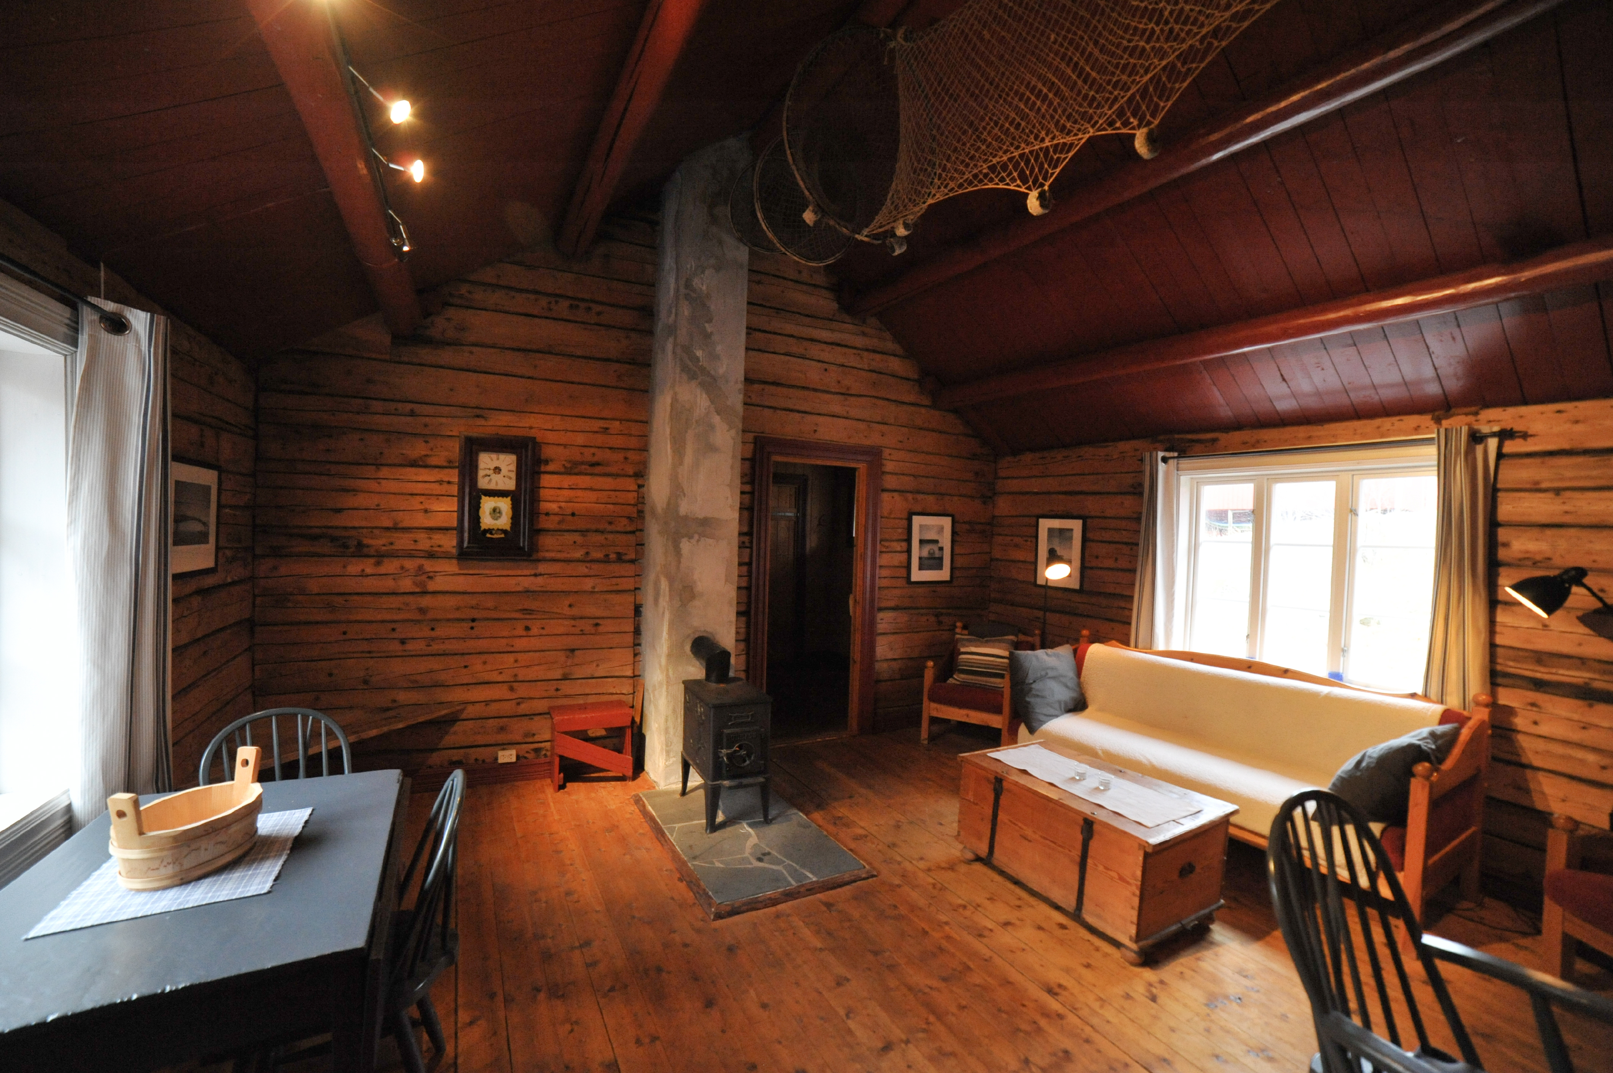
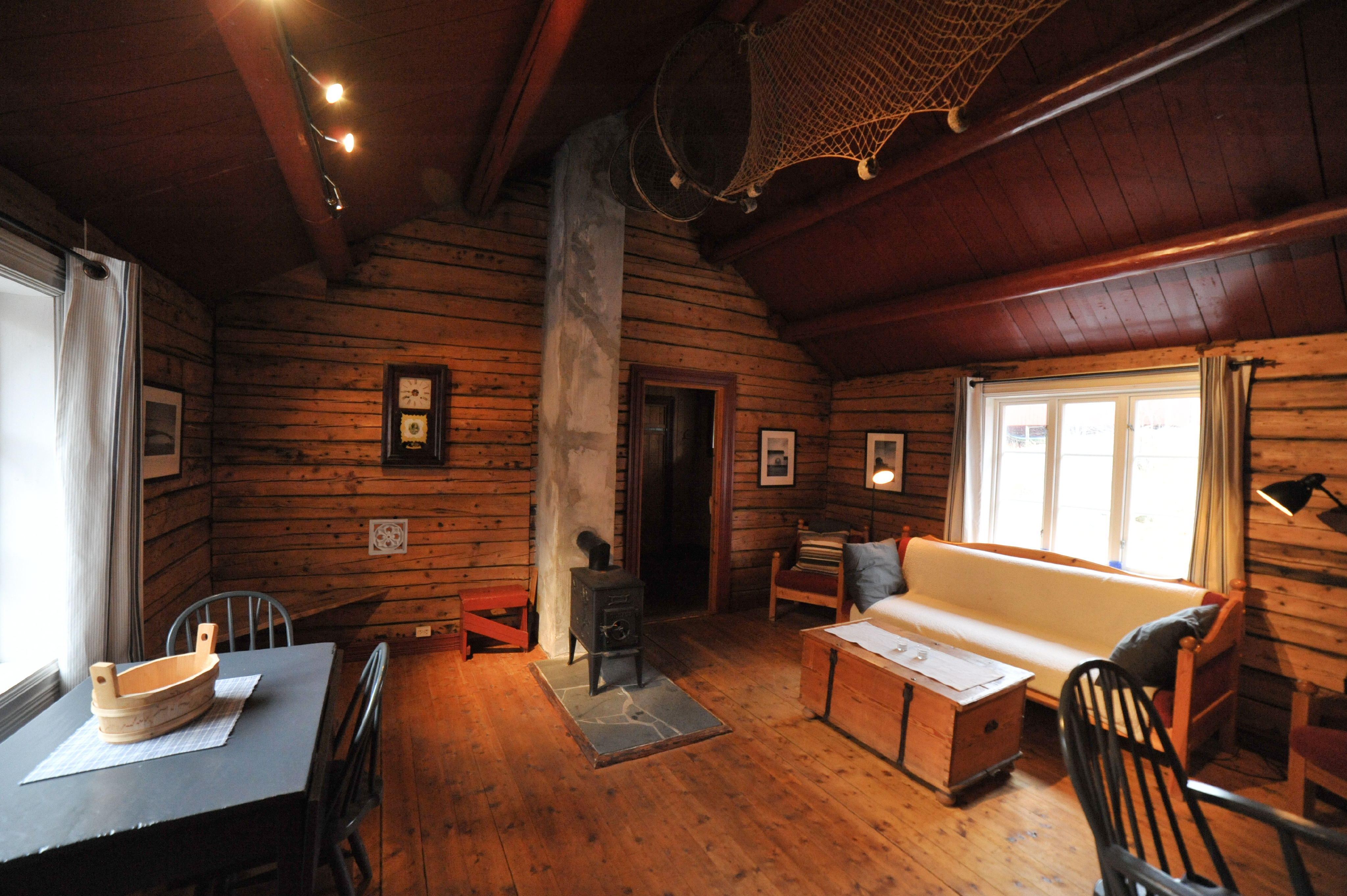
+ wall ornament [368,518,408,556]
